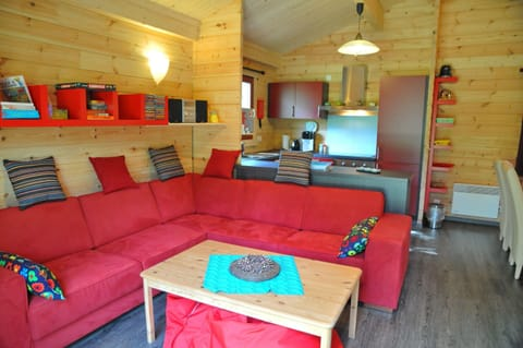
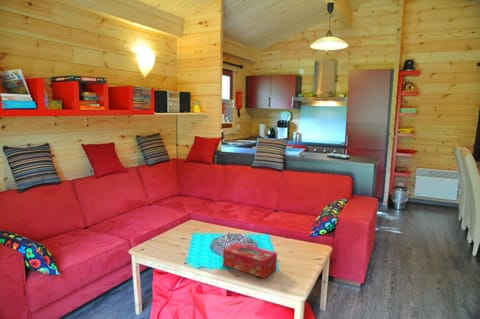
+ tissue box [222,241,278,279]
